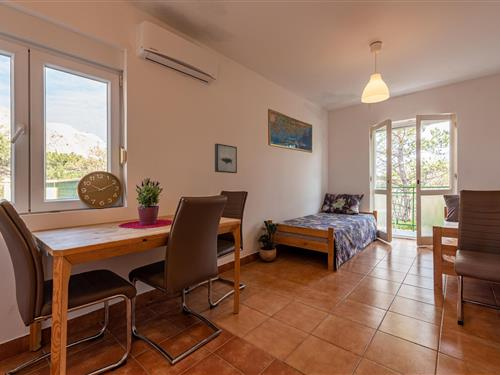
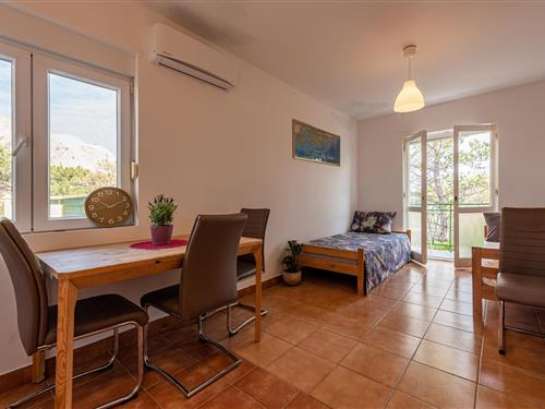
- wall art [214,143,238,174]
